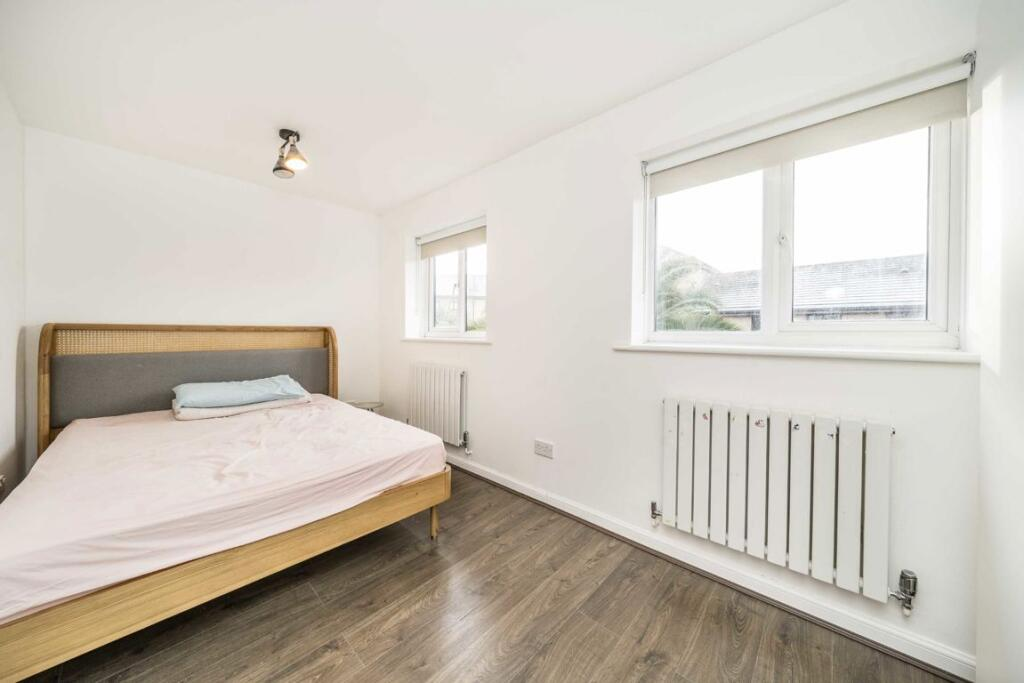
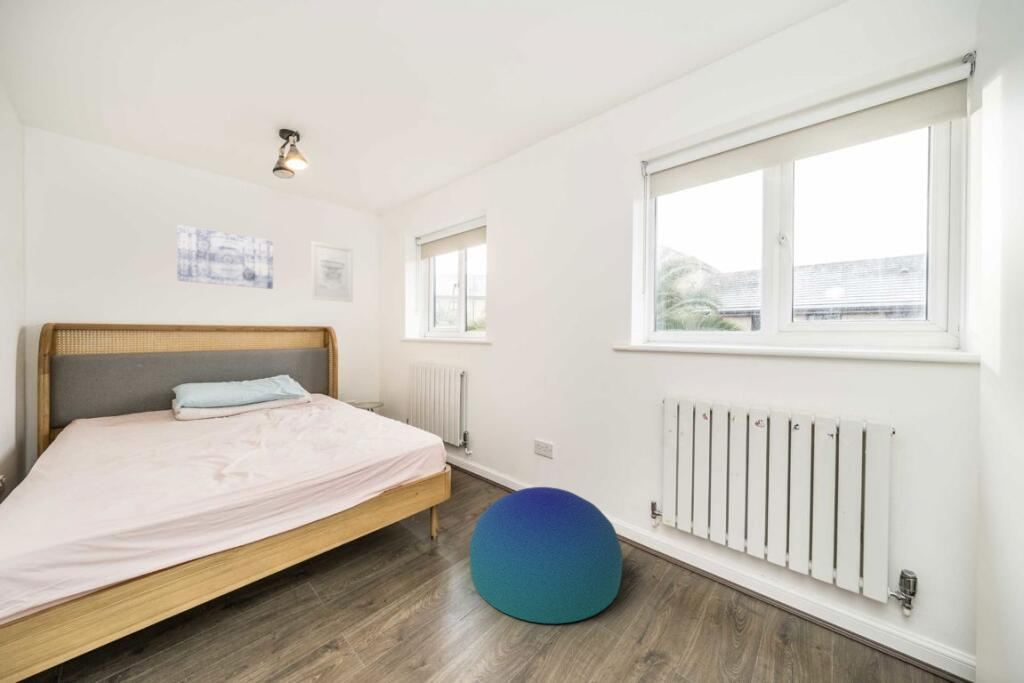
+ pouf [469,486,623,624]
+ wall art [176,224,274,290]
+ wall art [310,240,354,303]
